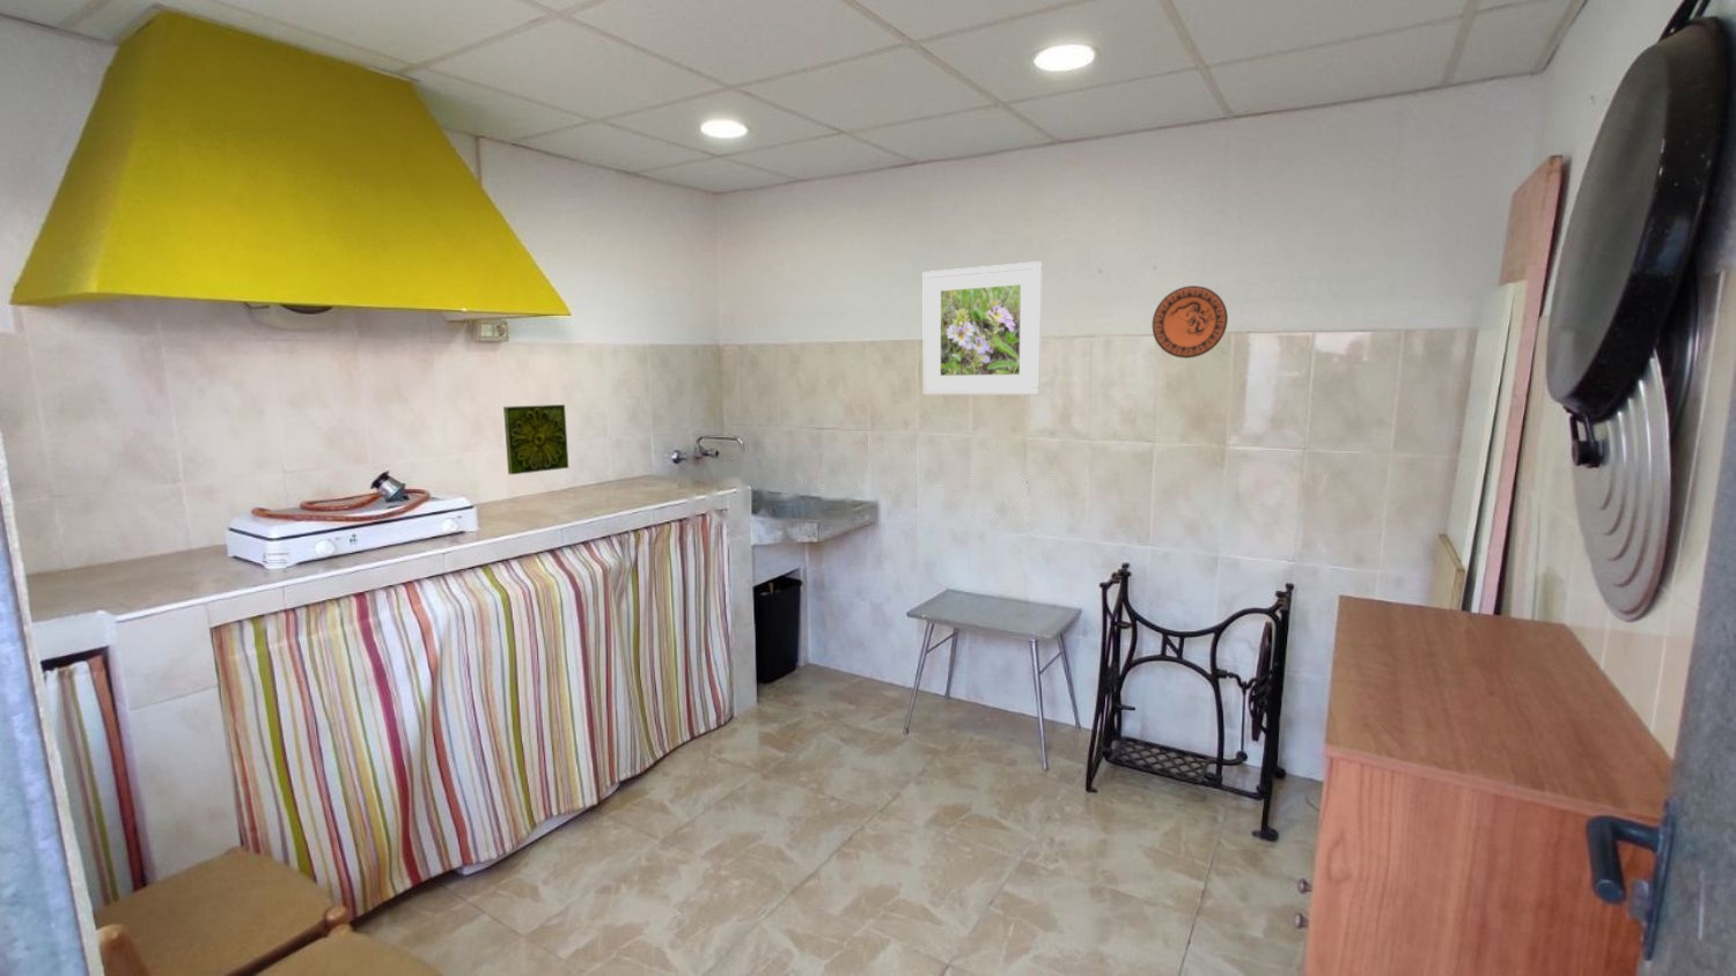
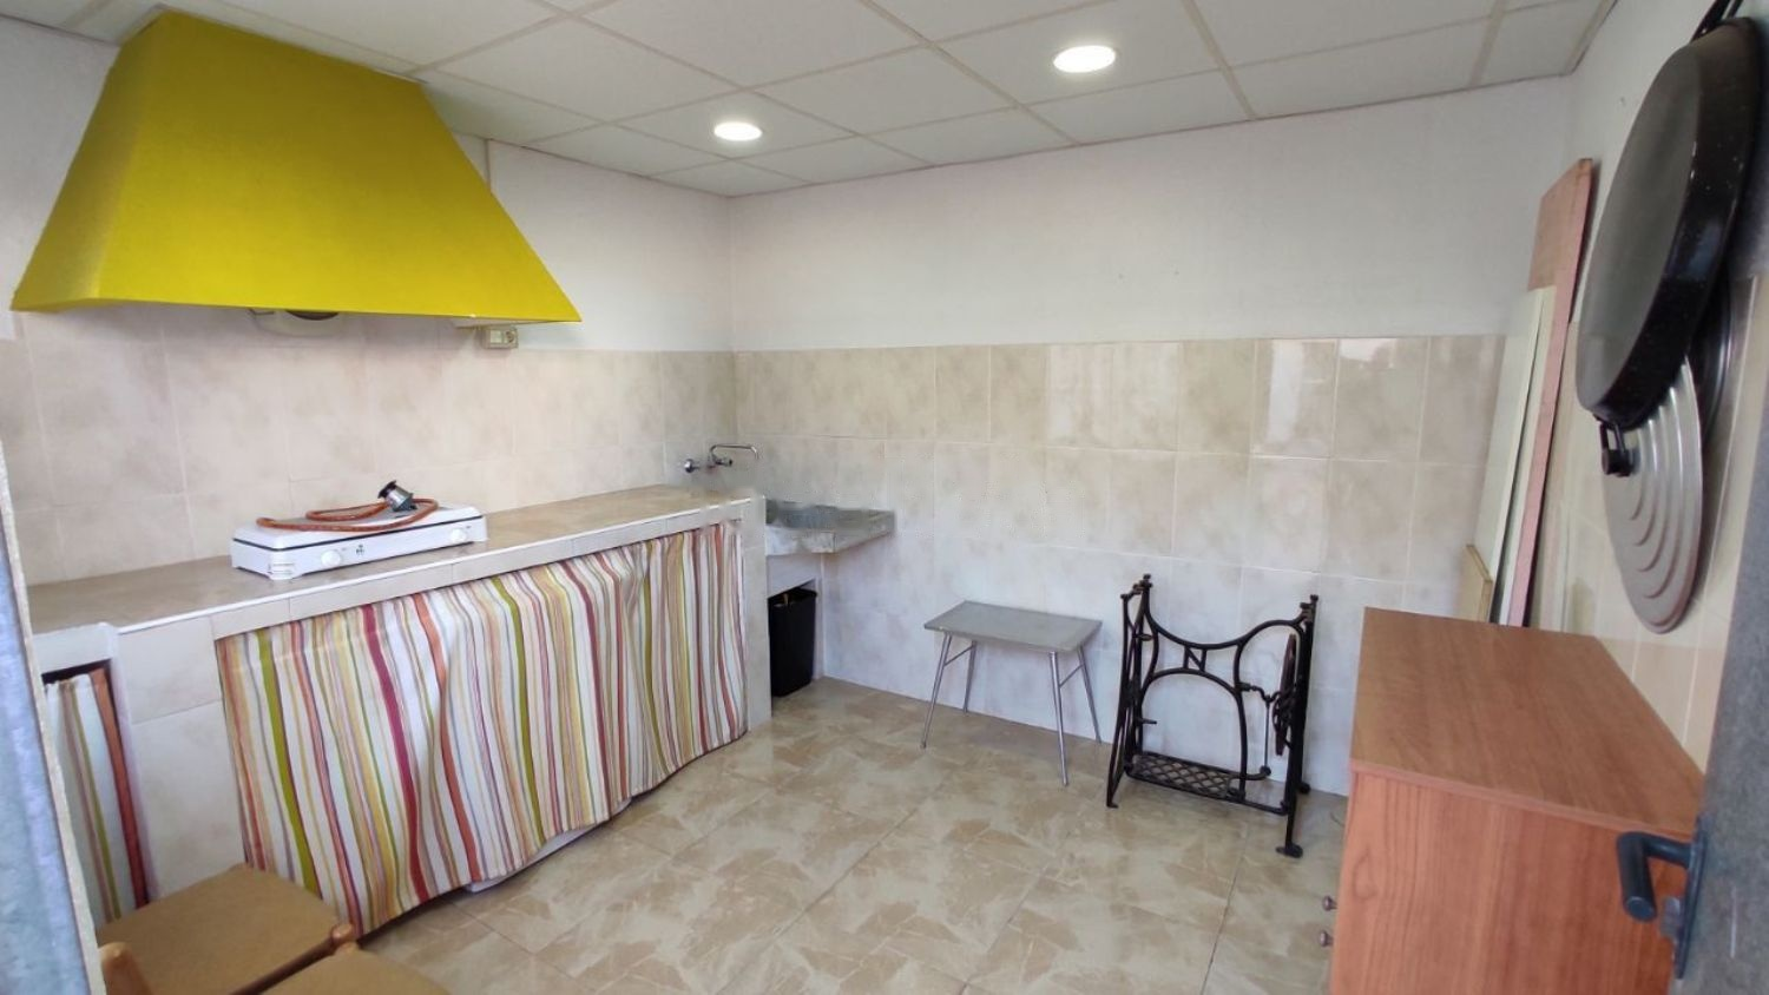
- decorative tile [502,404,570,475]
- decorative plate [1152,285,1229,360]
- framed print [923,260,1044,397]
